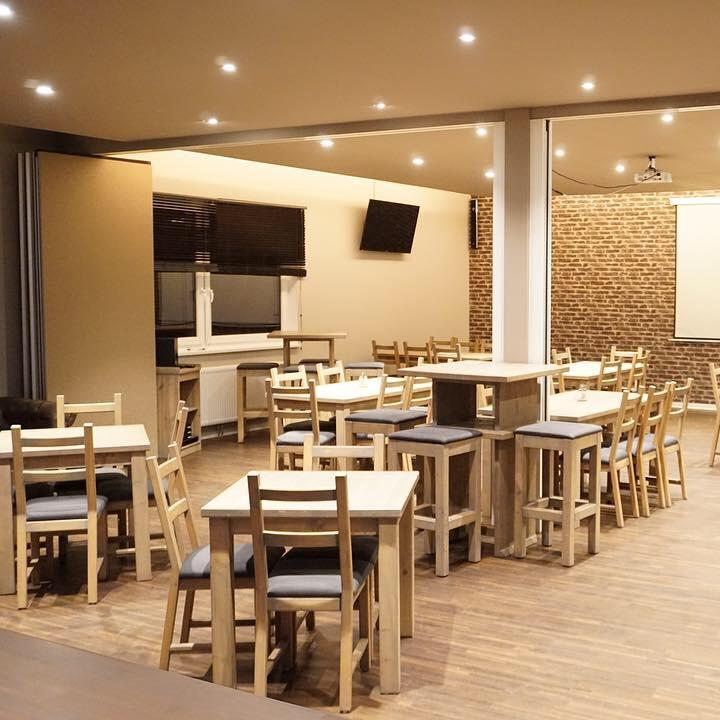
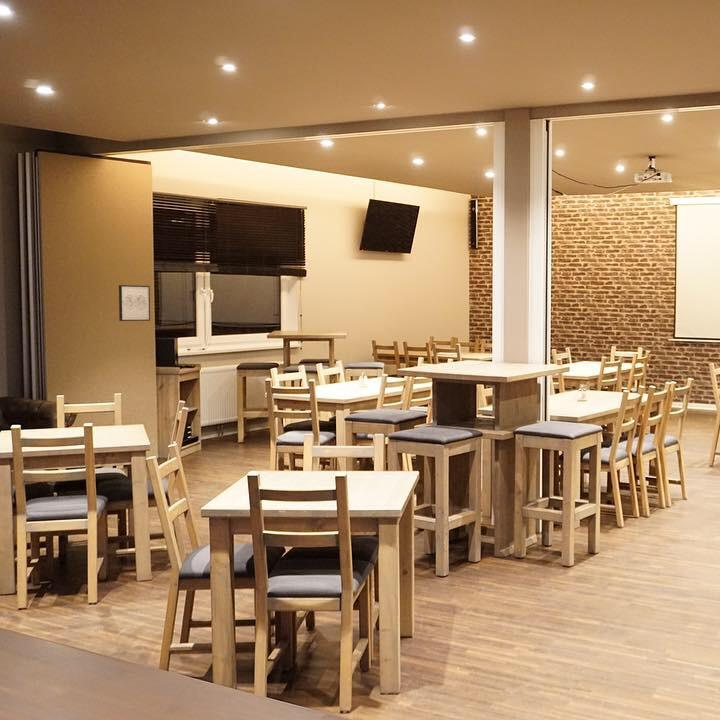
+ wall art [118,284,151,322]
